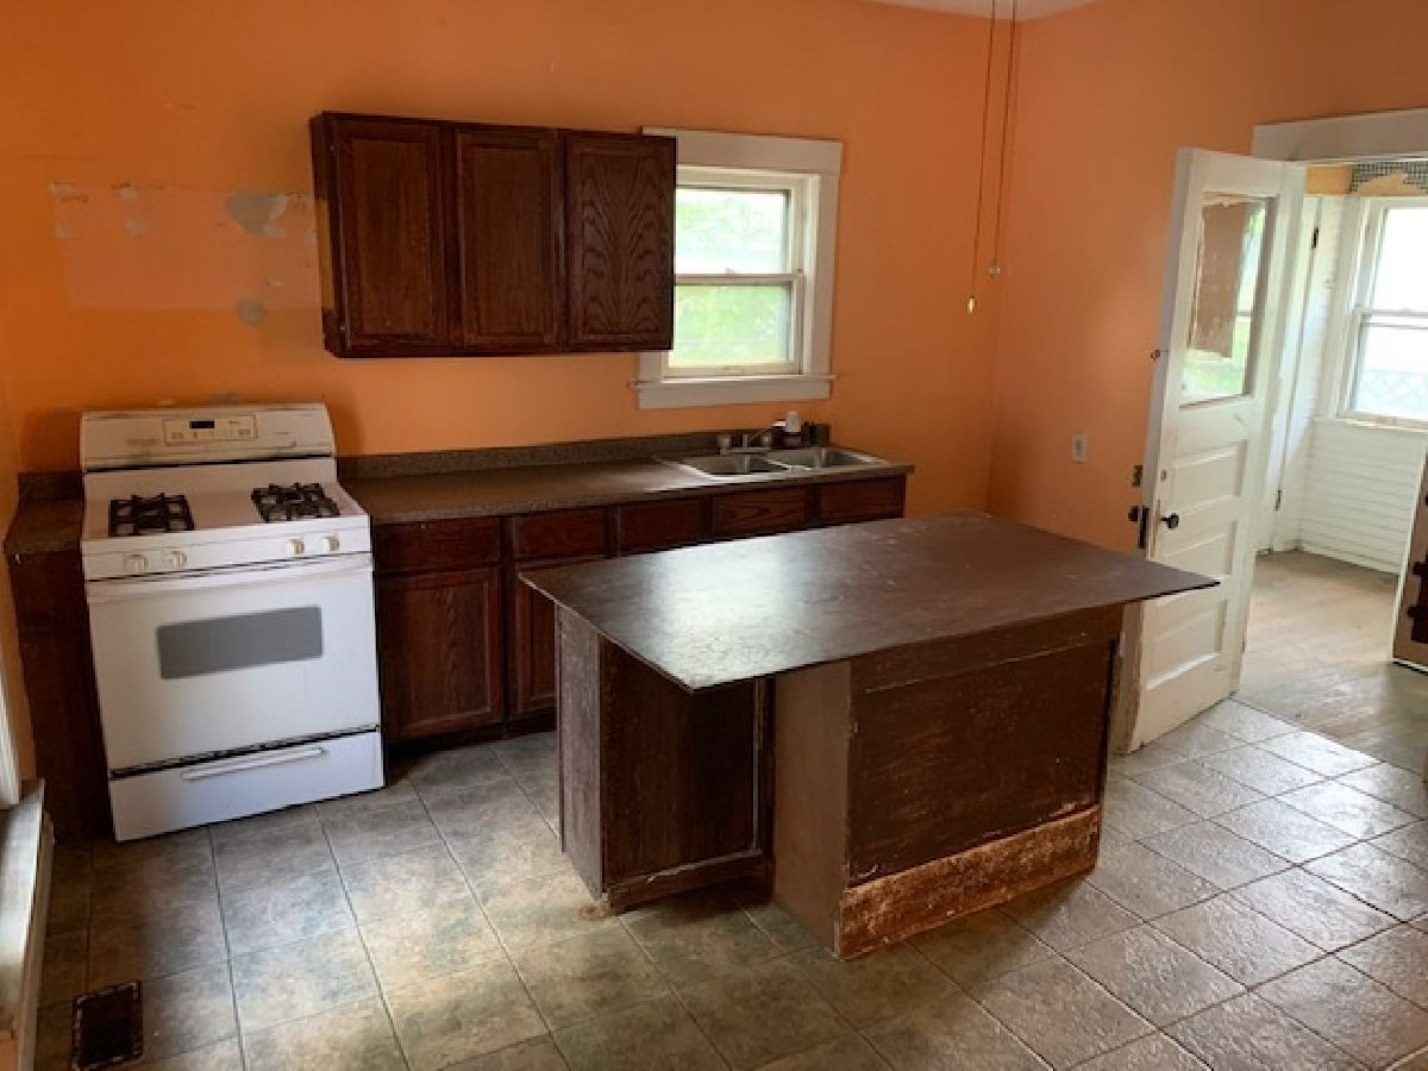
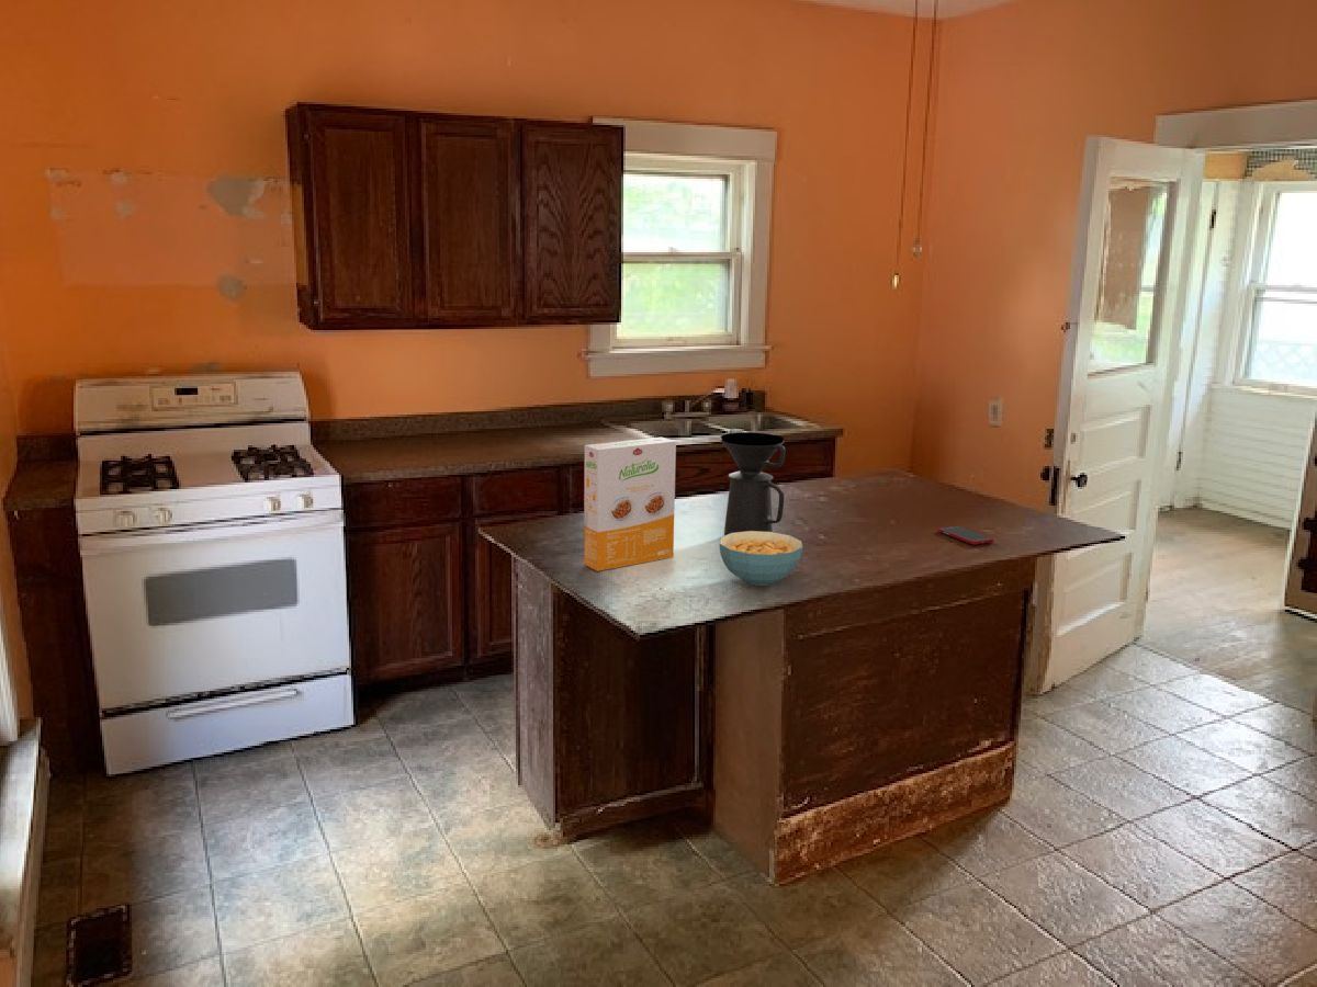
+ coffee maker [719,431,787,536]
+ cell phone [937,524,994,545]
+ cereal box [583,436,677,572]
+ cereal bowl [718,531,803,587]
